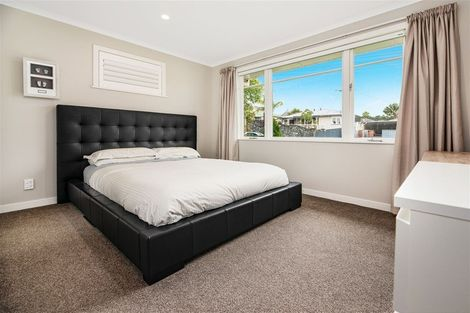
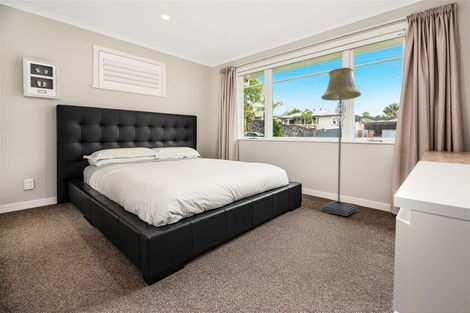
+ floor lamp [320,67,362,217]
